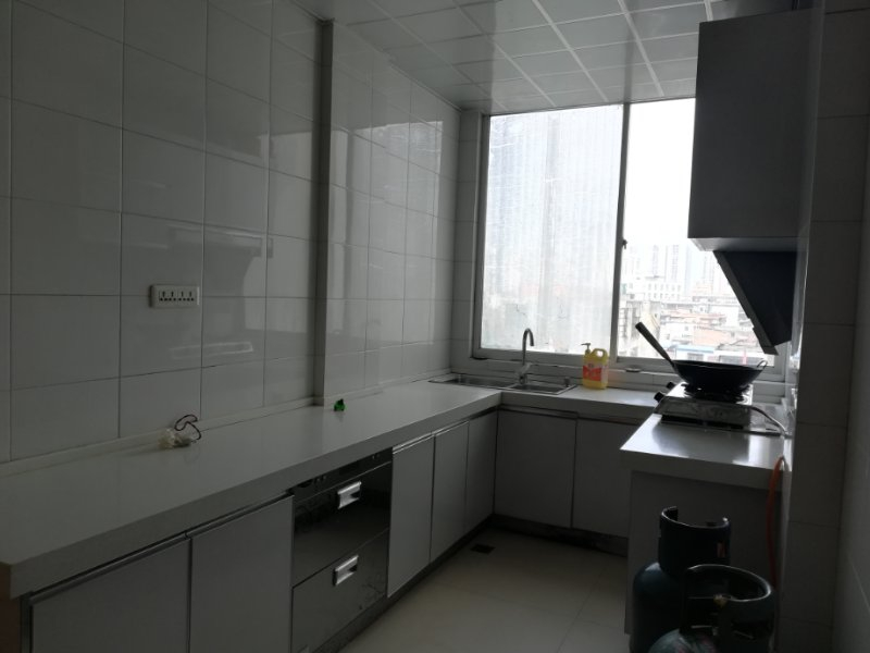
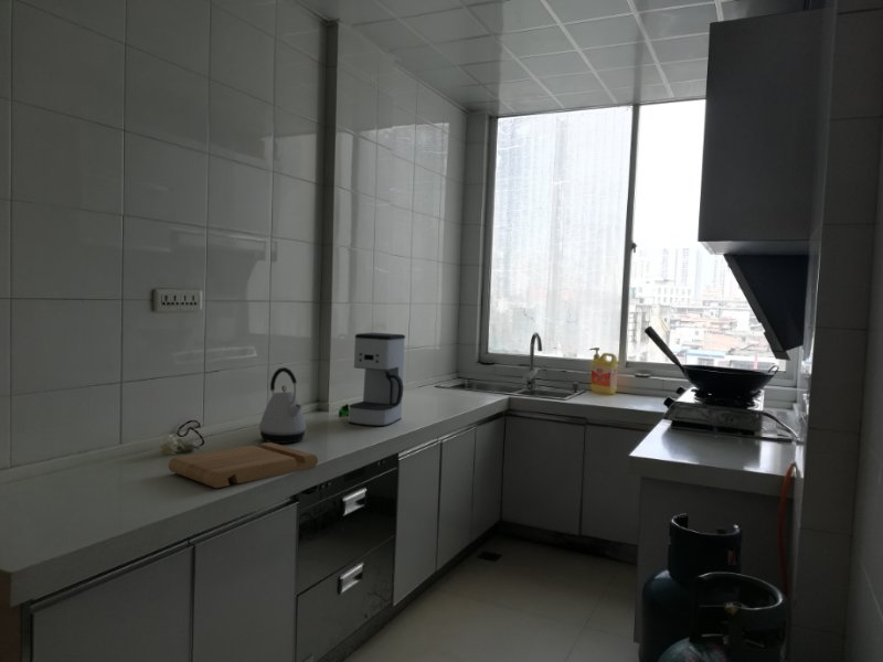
+ cutting board [168,441,319,489]
+ coffee maker [348,332,406,427]
+ kettle [258,366,308,445]
